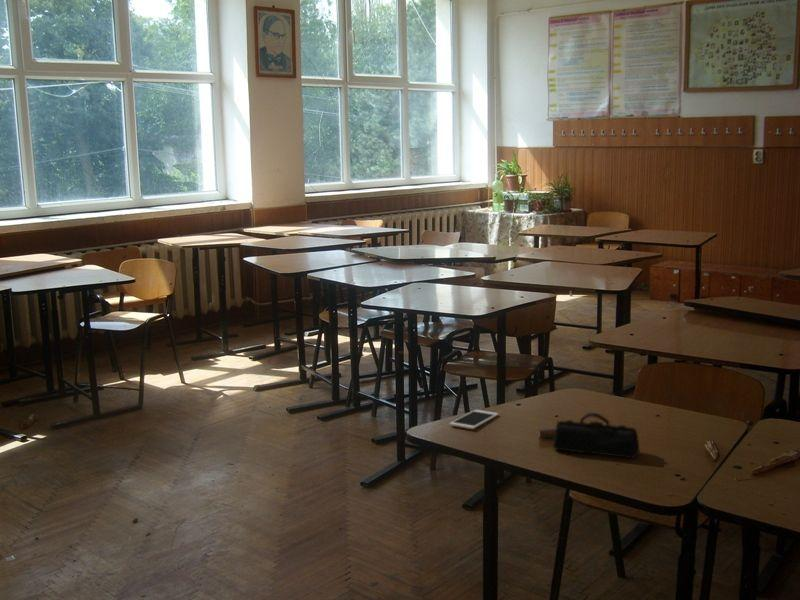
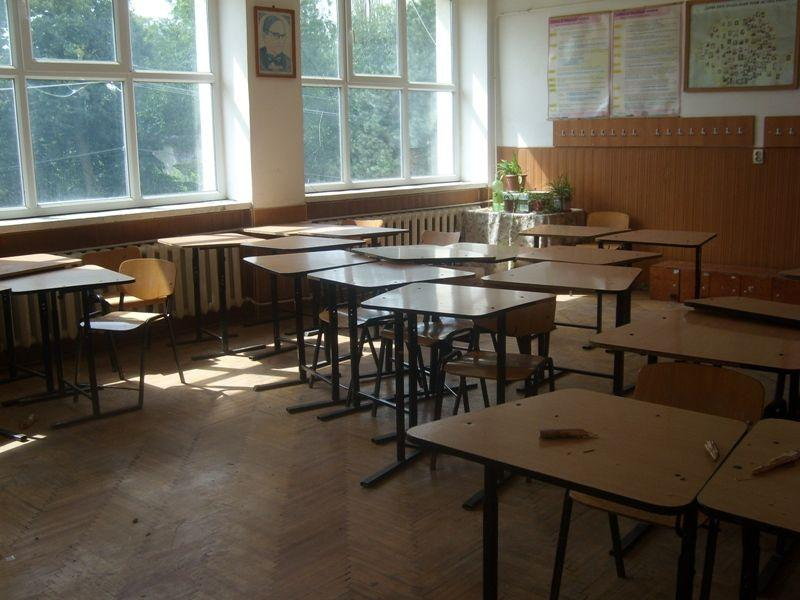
- cell phone [449,409,500,430]
- pencil case [551,412,640,459]
